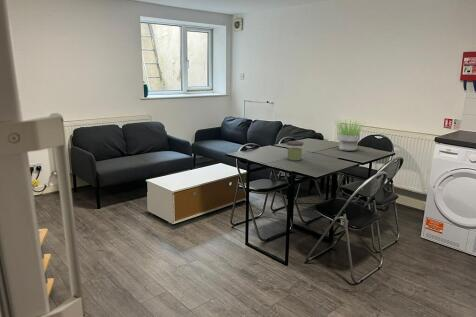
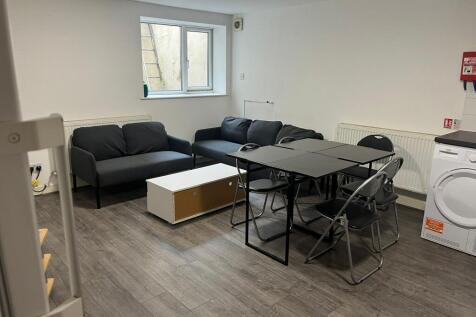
- potted plant [331,118,366,152]
- jar [286,140,304,162]
